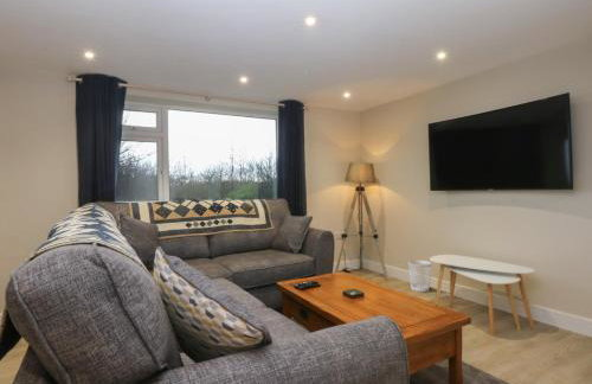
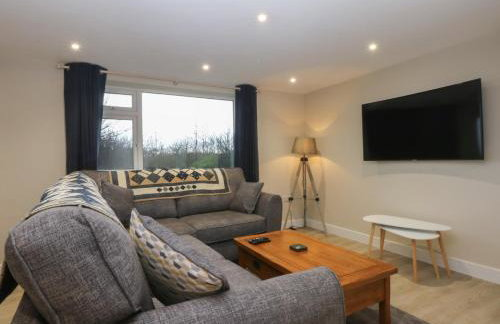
- wastebasket [407,260,432,293]
